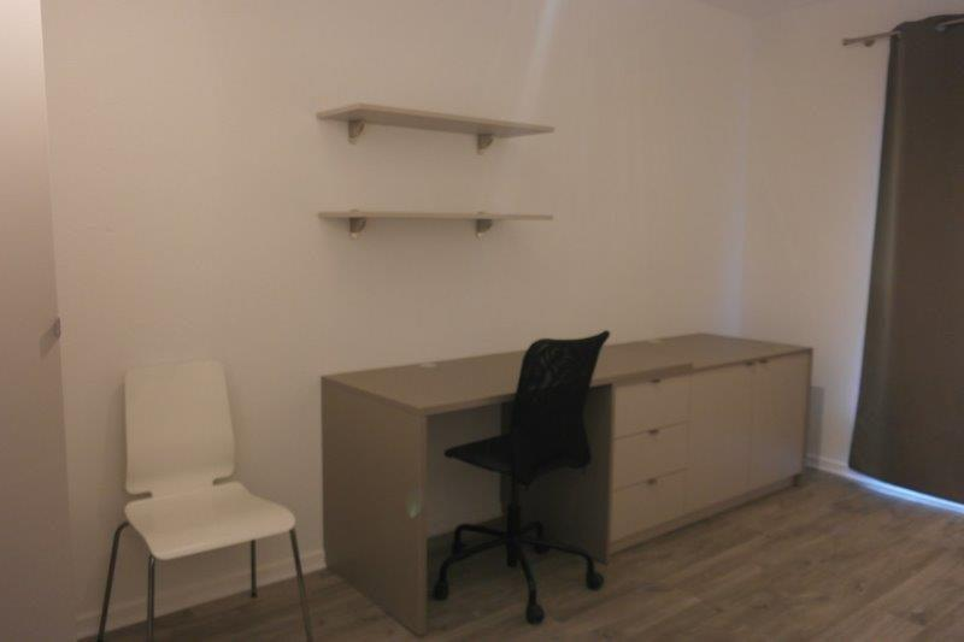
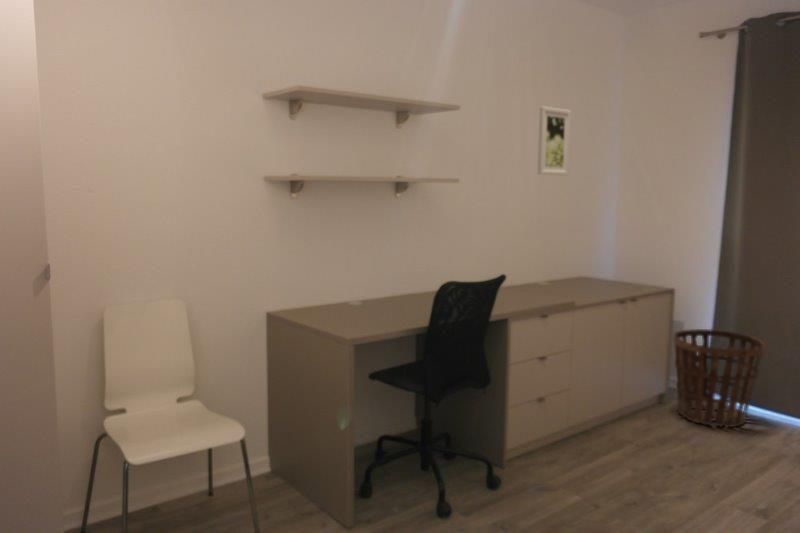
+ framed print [537,105,572,176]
+ basket [672,328,766,428]
